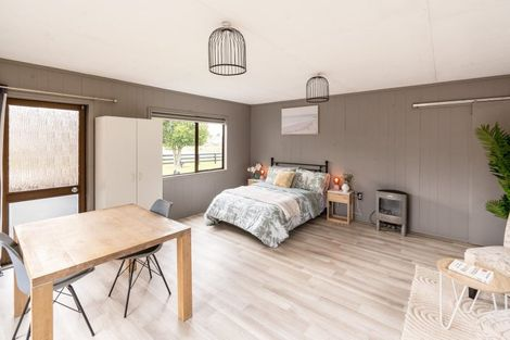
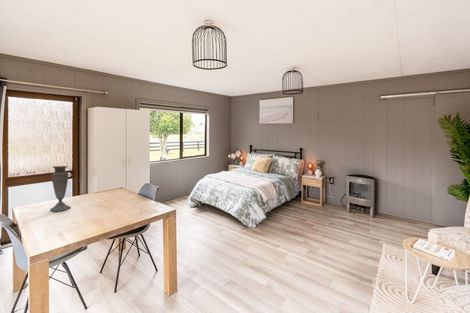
+ vase [49,165,72,212]
